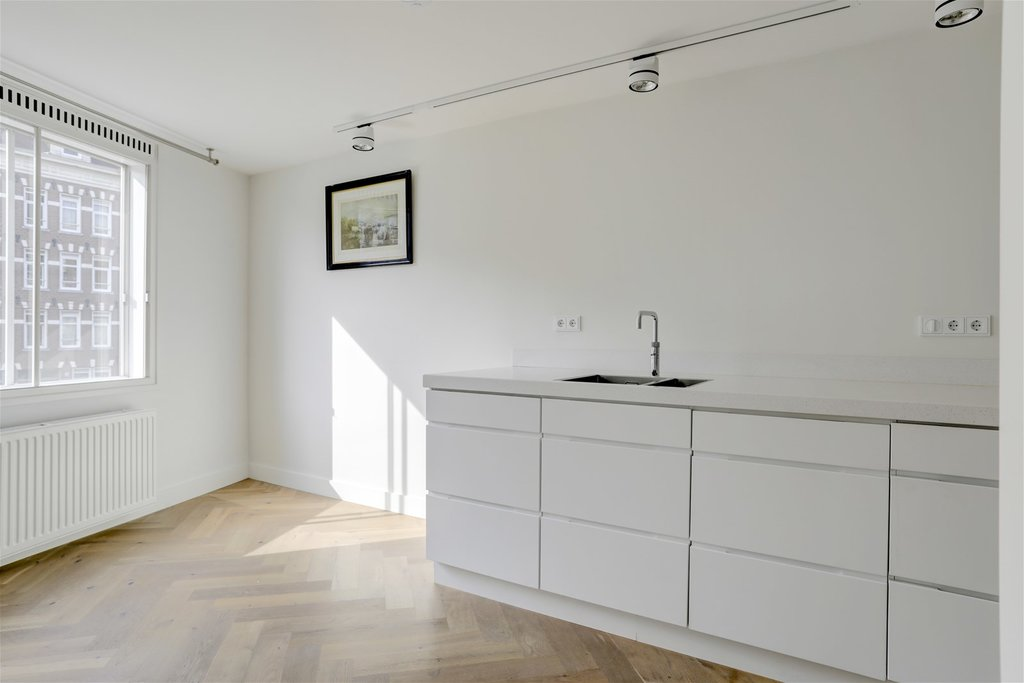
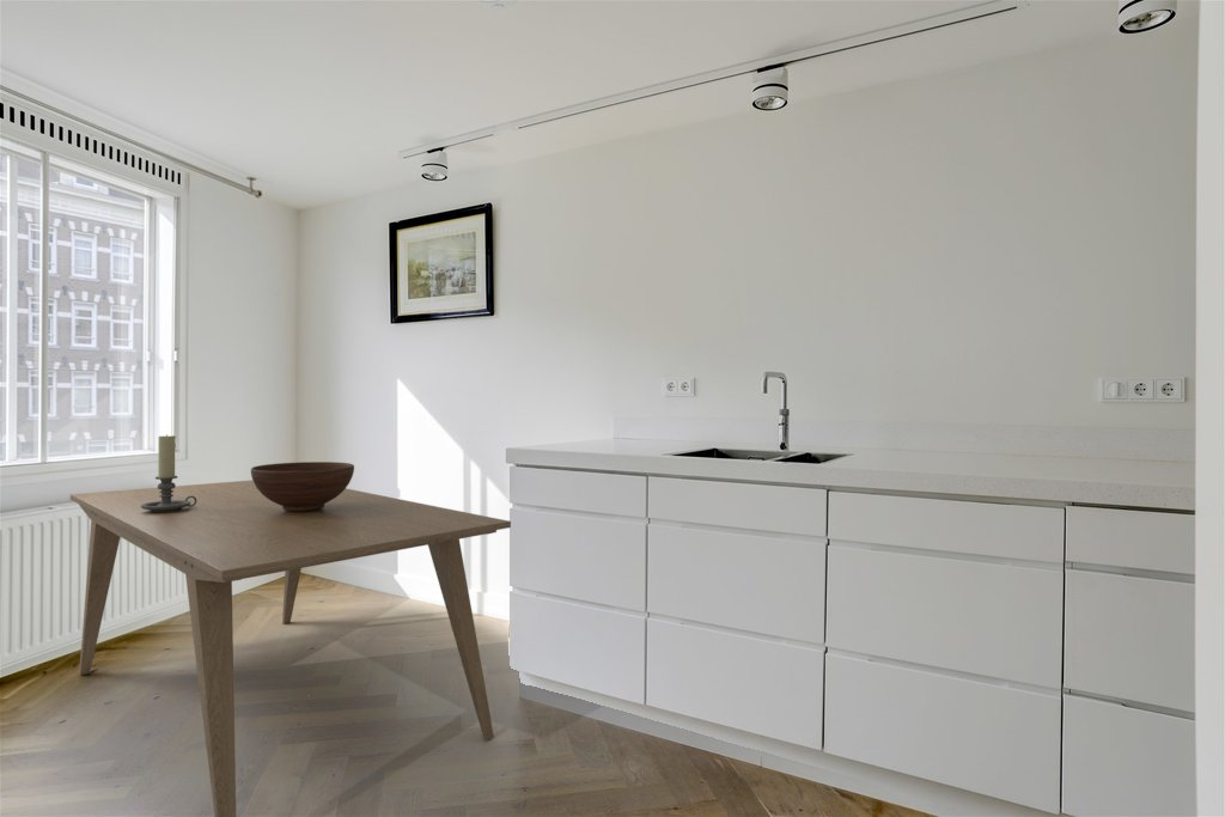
+ candle holder [141,433,196,512]
+ fruit bowl [250,461,355,512]
+ dining table [69,478,512,817]
